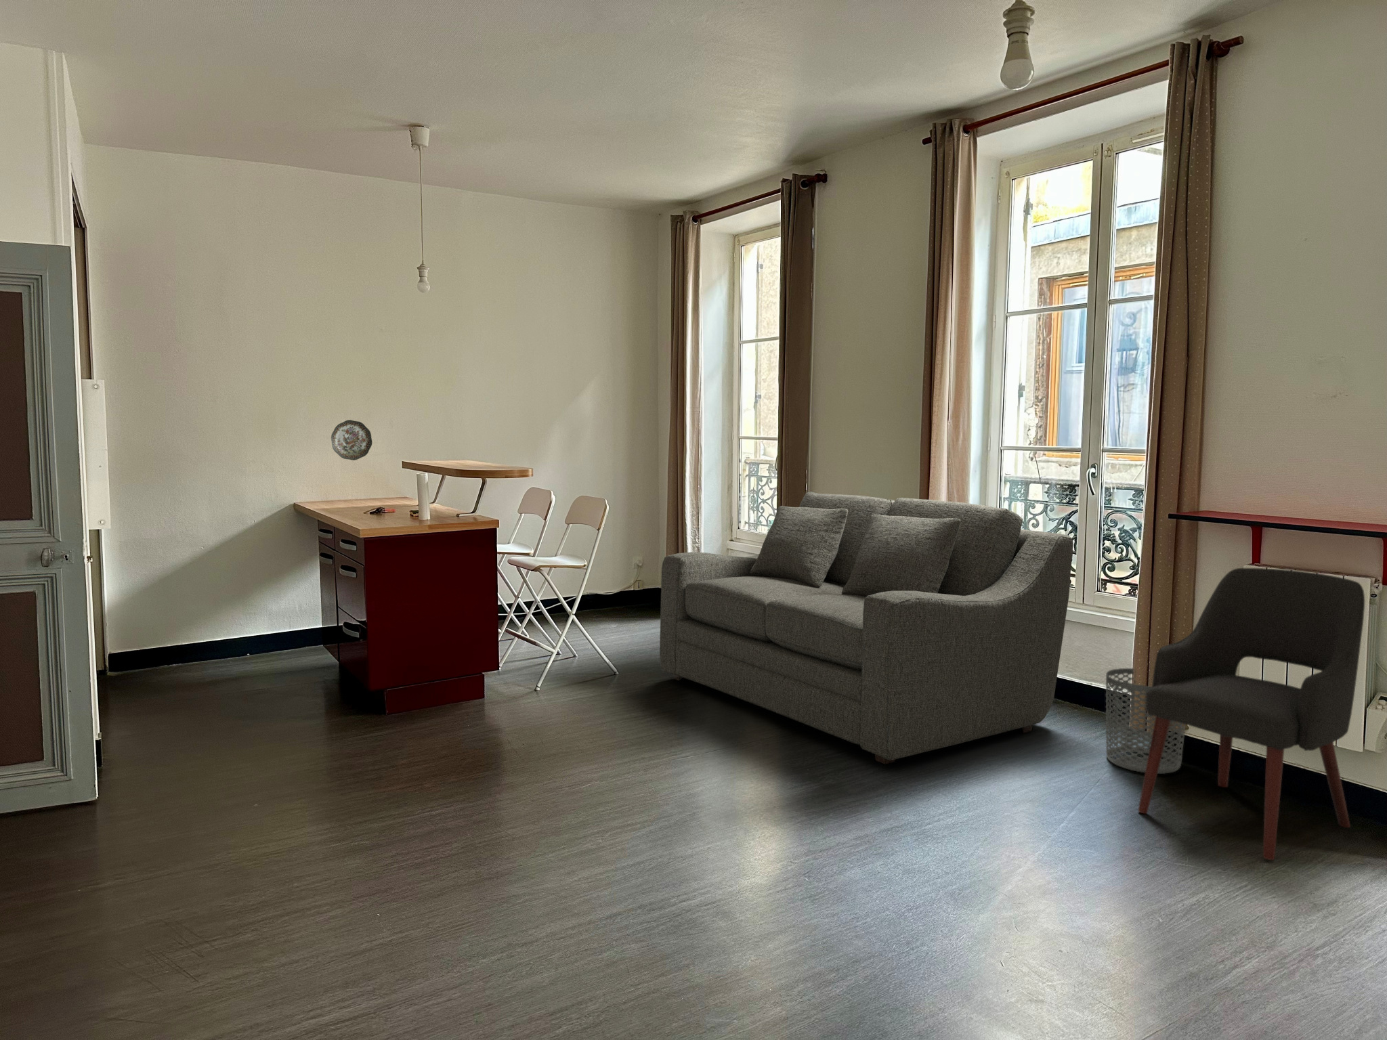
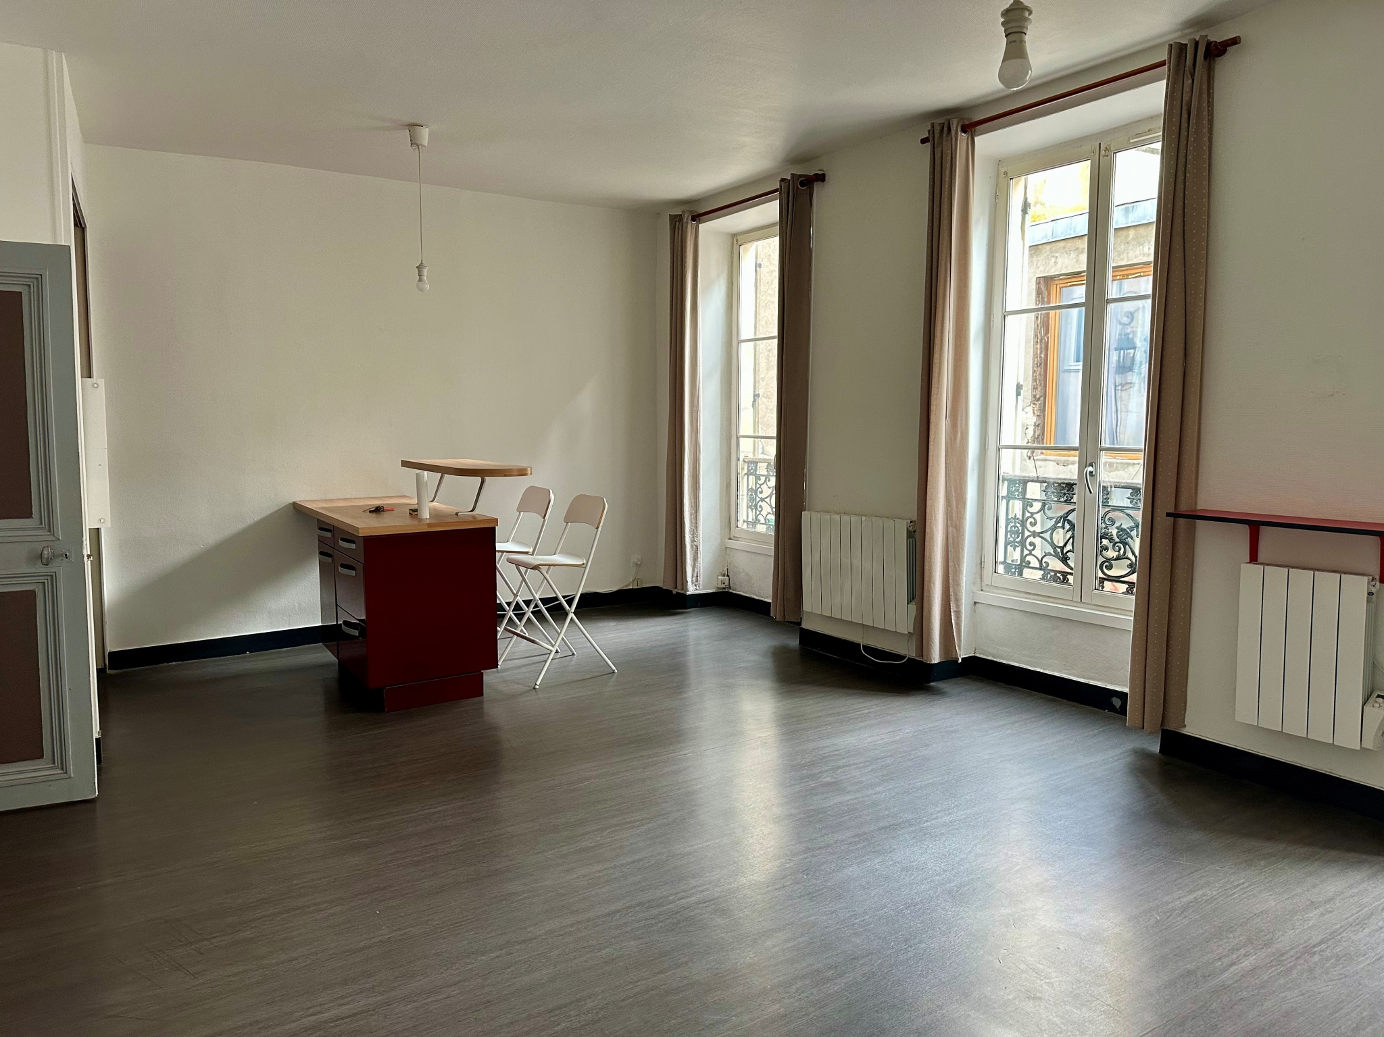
- waste bin [1105,667,1186,775]
- decorative plate [331,419,374,461]
- sofa [659,491,1075,765]
- chair [1137,567,1365,861]
